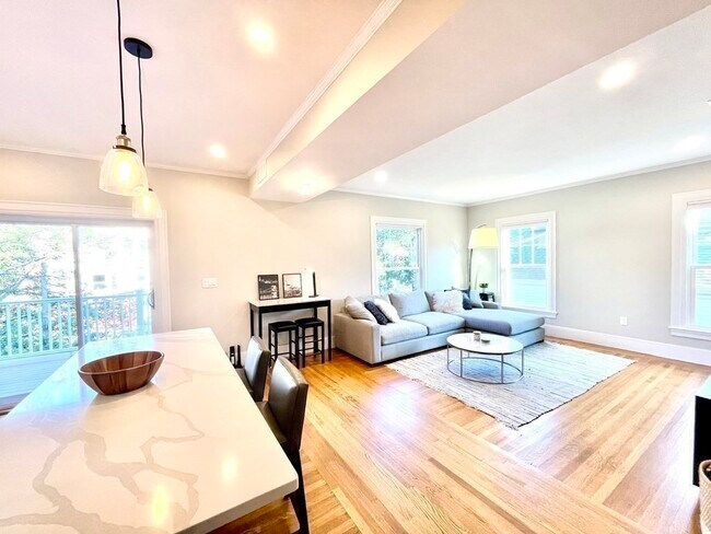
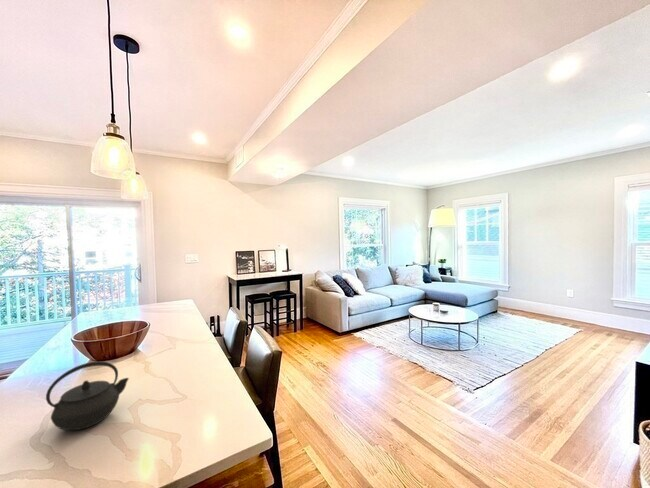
+ kettle [45,360,130,431]
